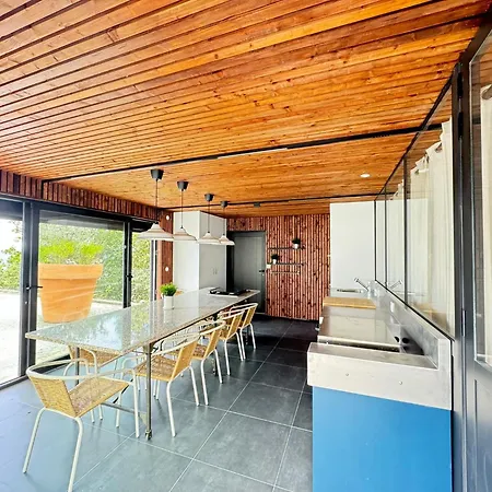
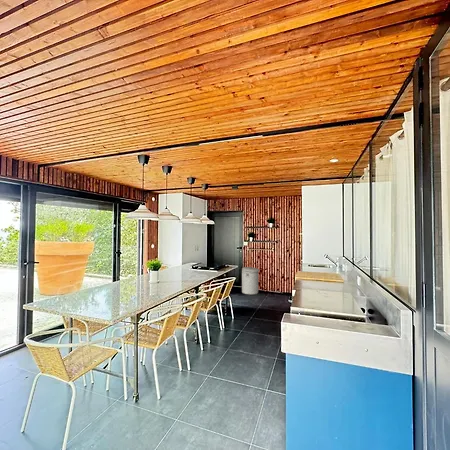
+ can [241,266,260,295]
